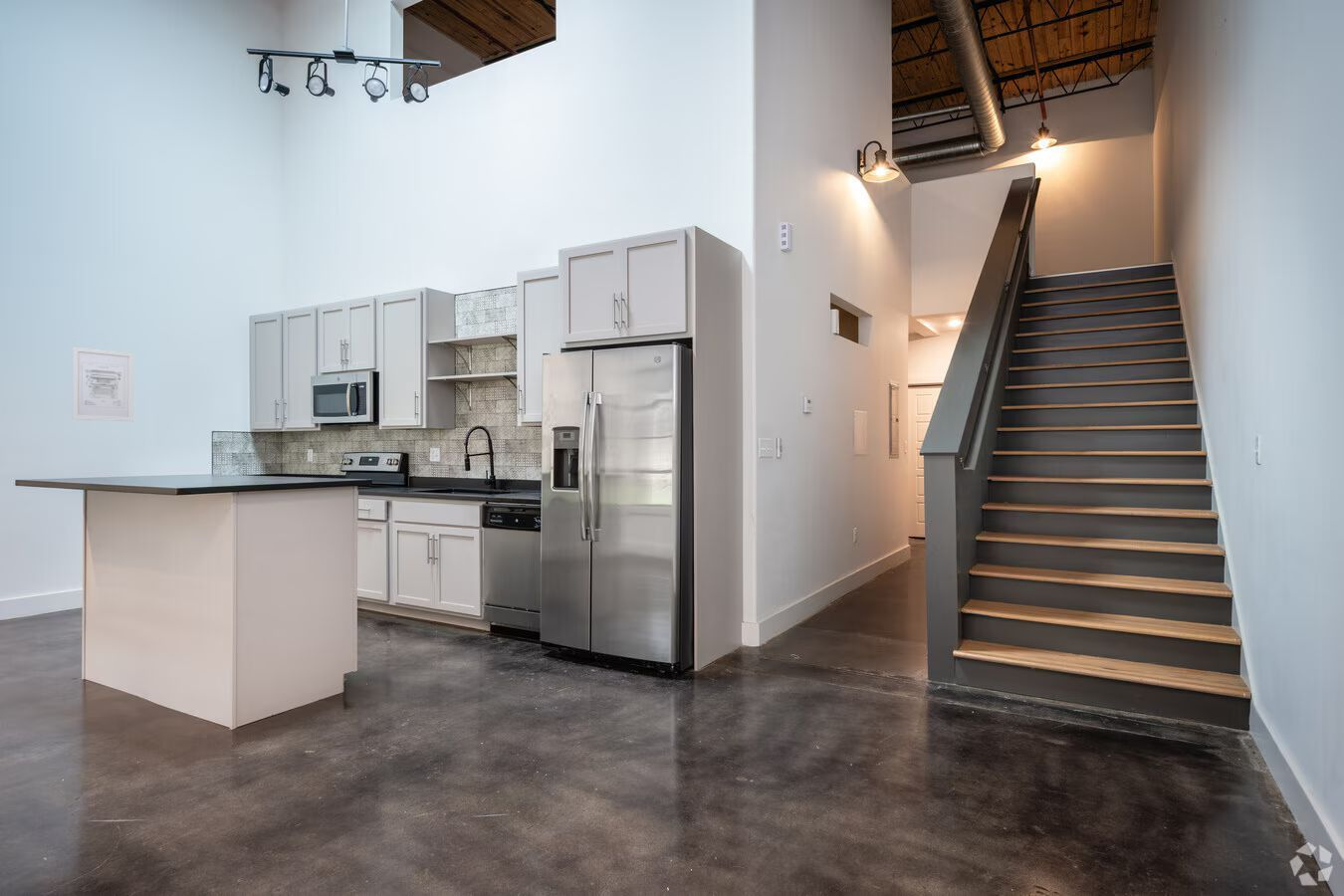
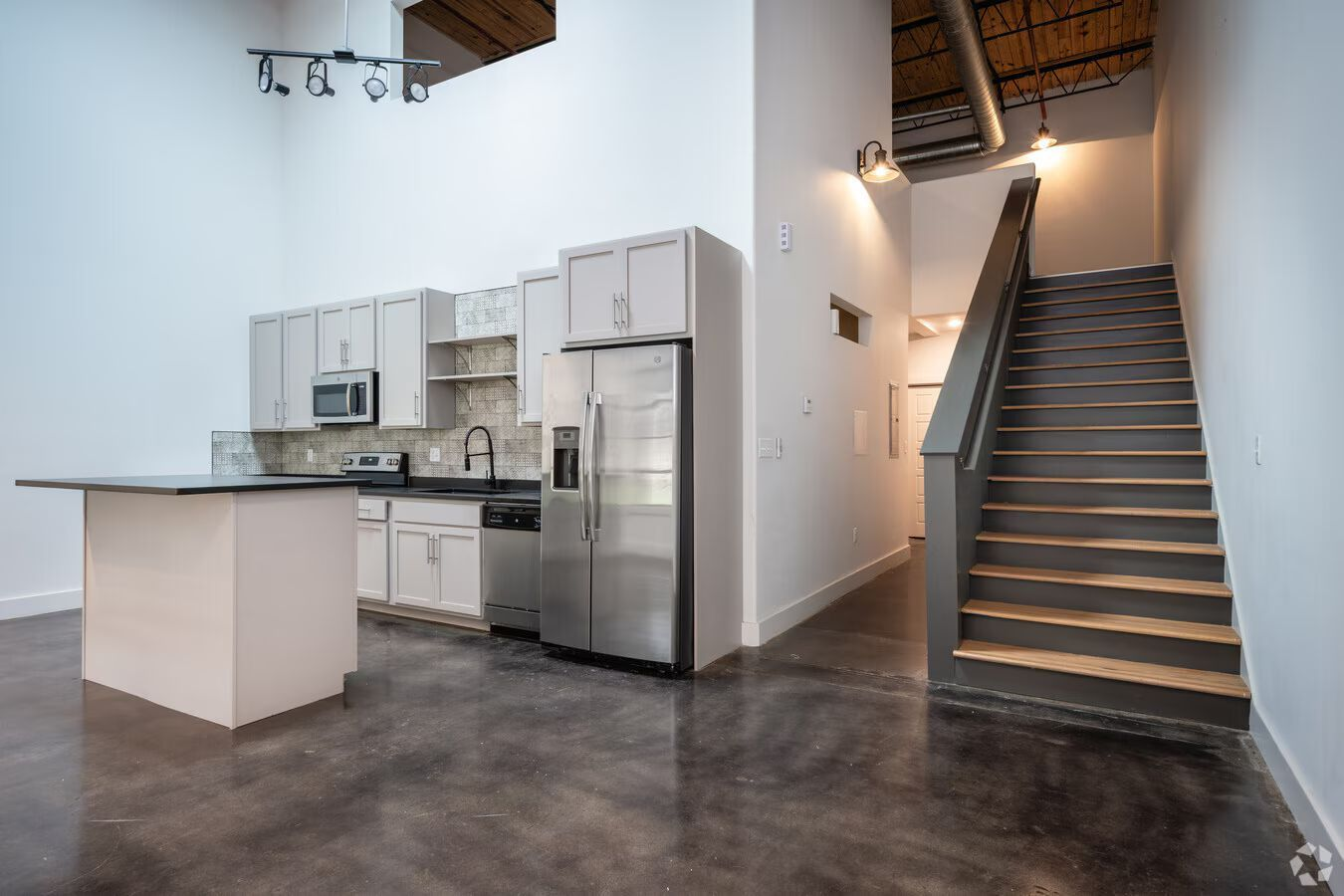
- wall art [72,345,134,422]
